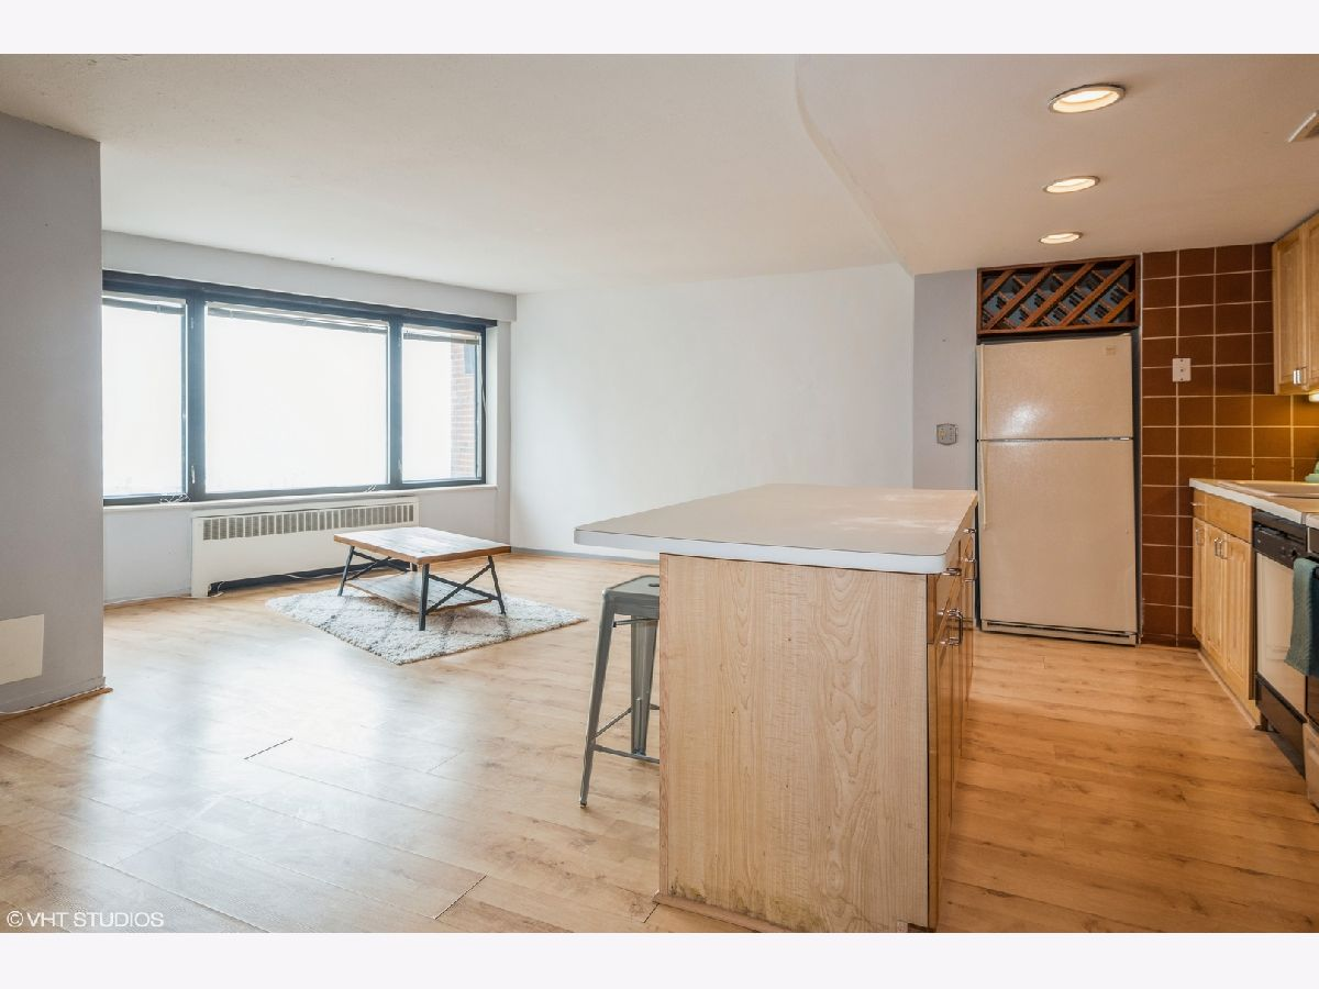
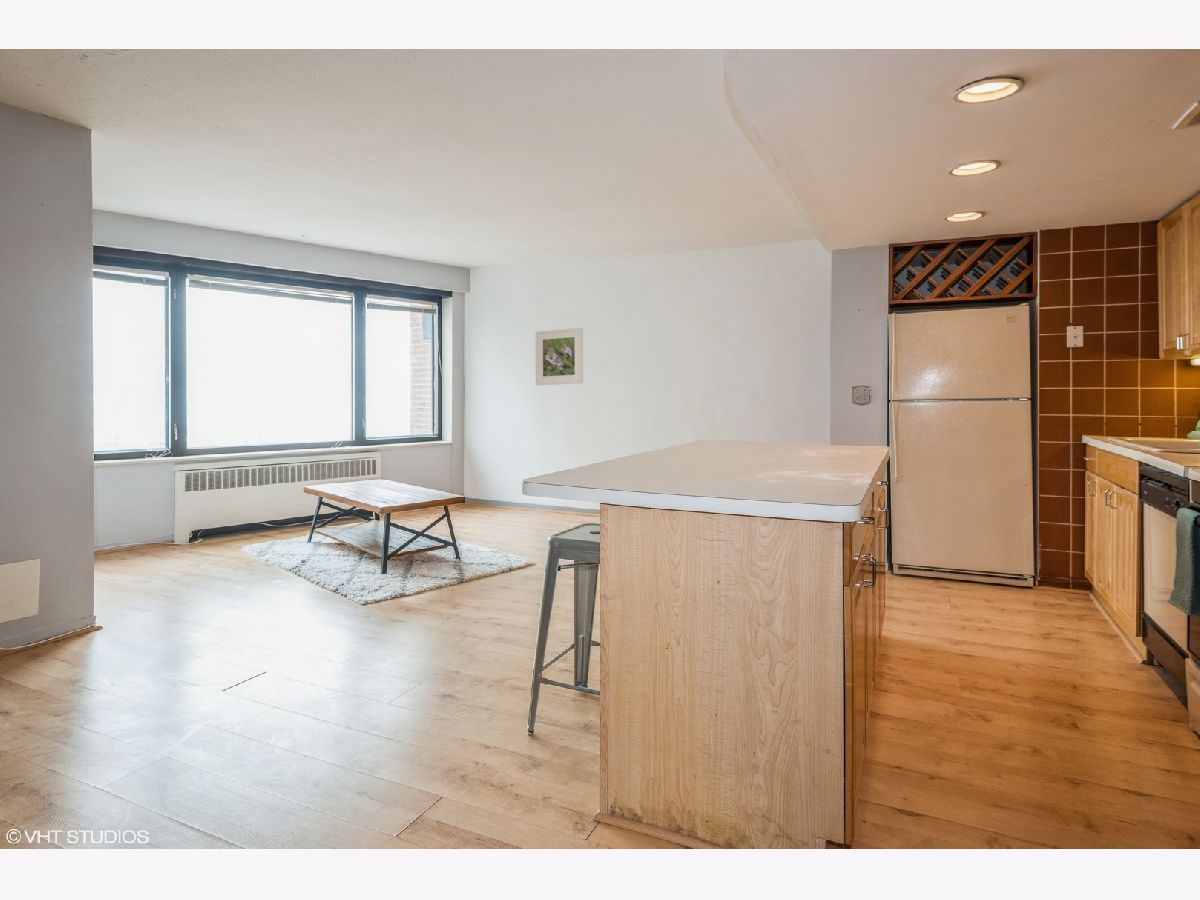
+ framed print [535,327,584,386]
